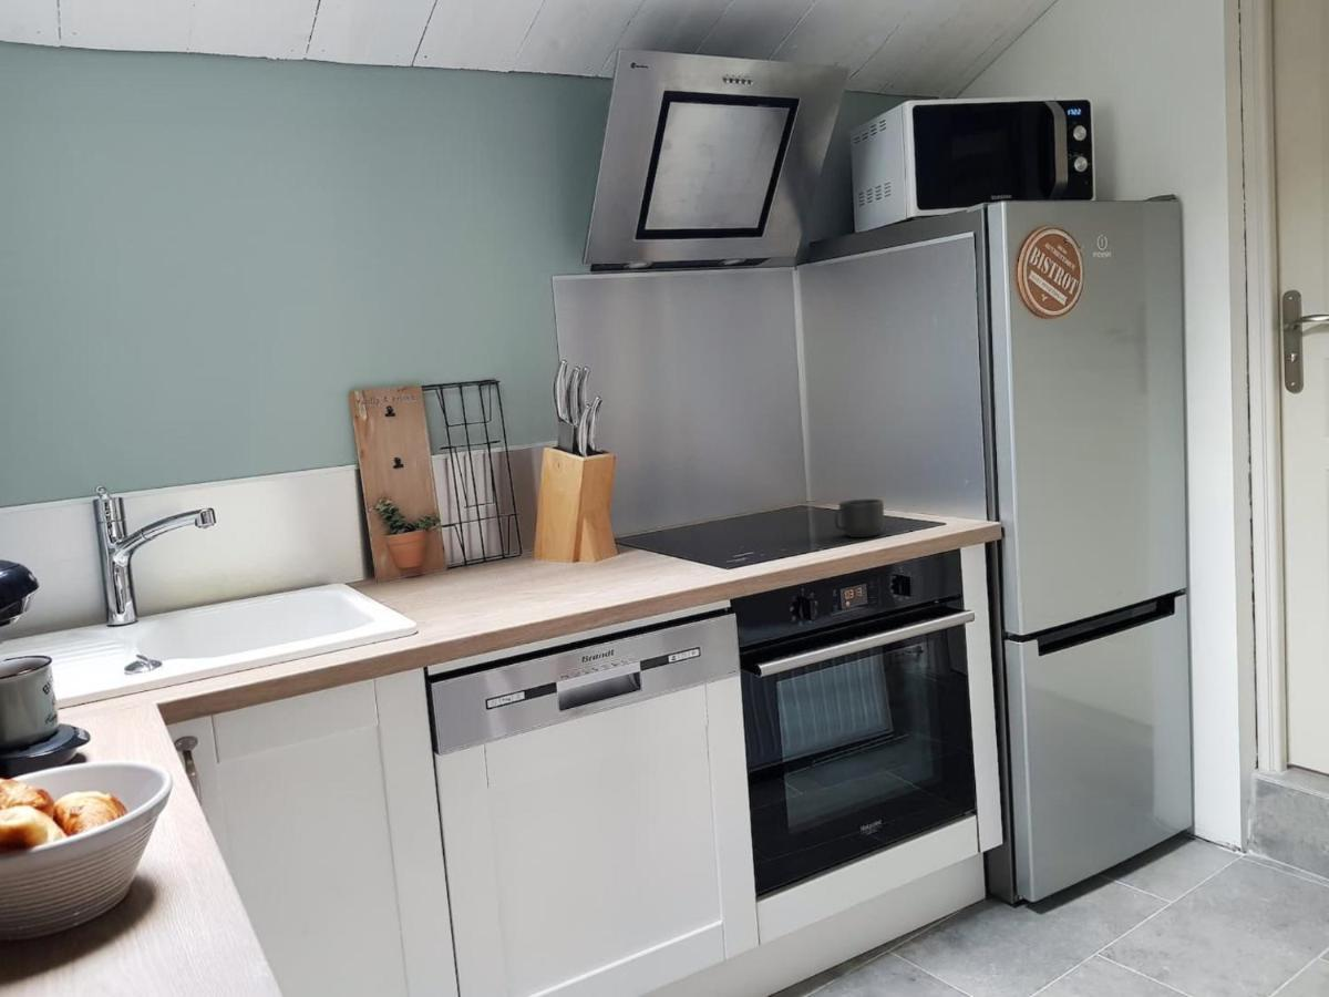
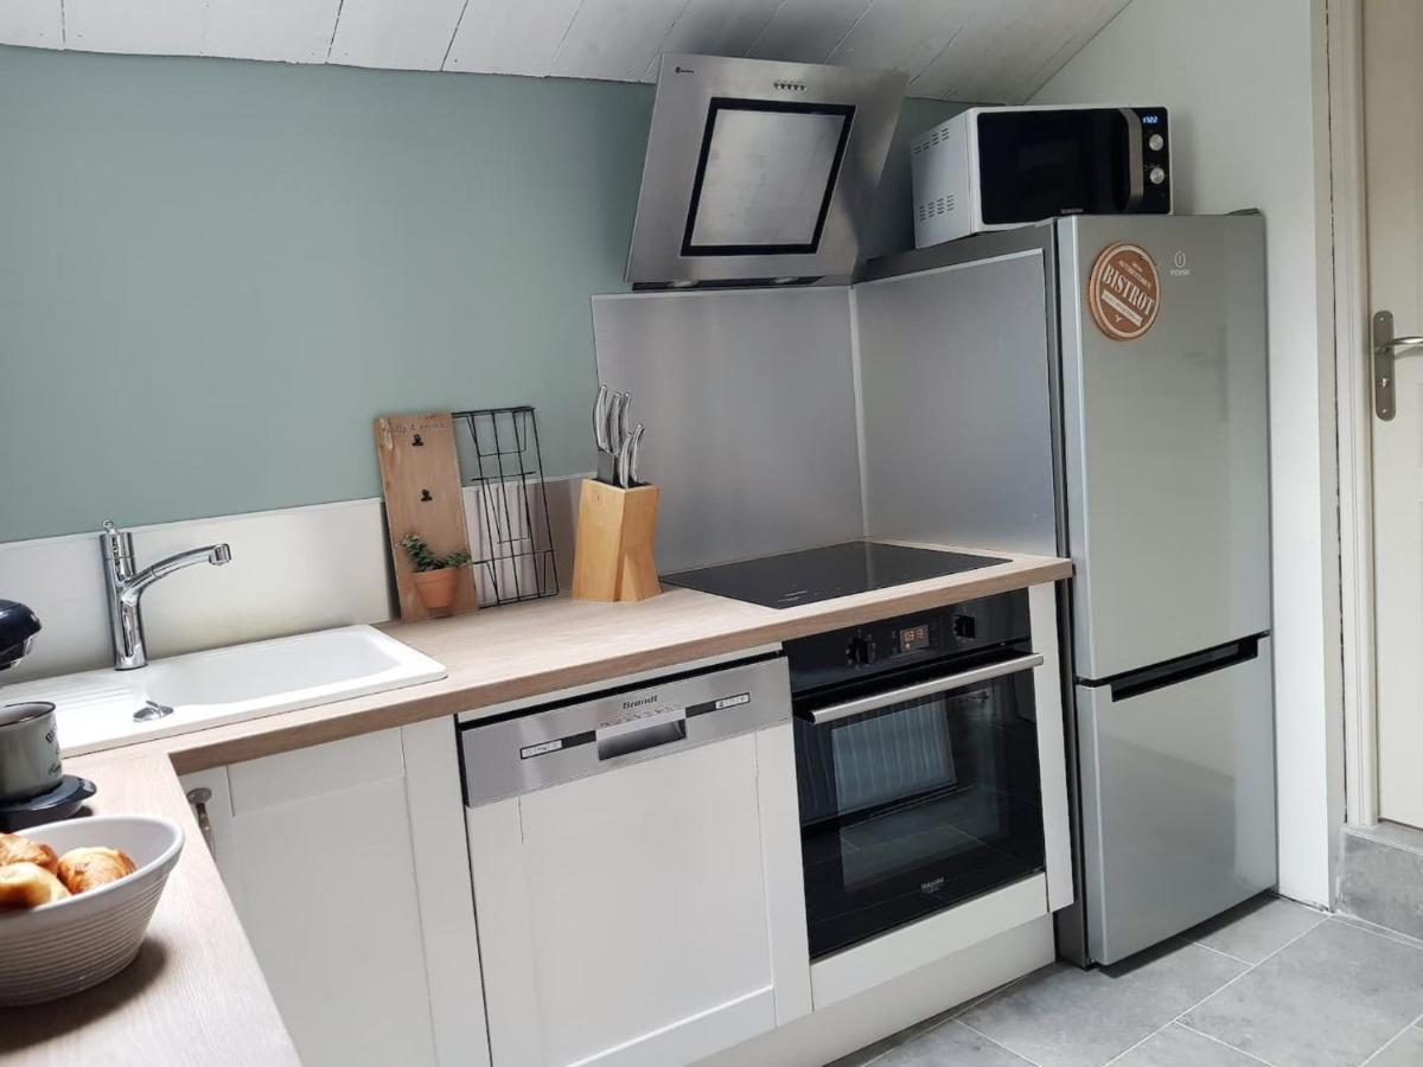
- mug [833,498,885,538]
